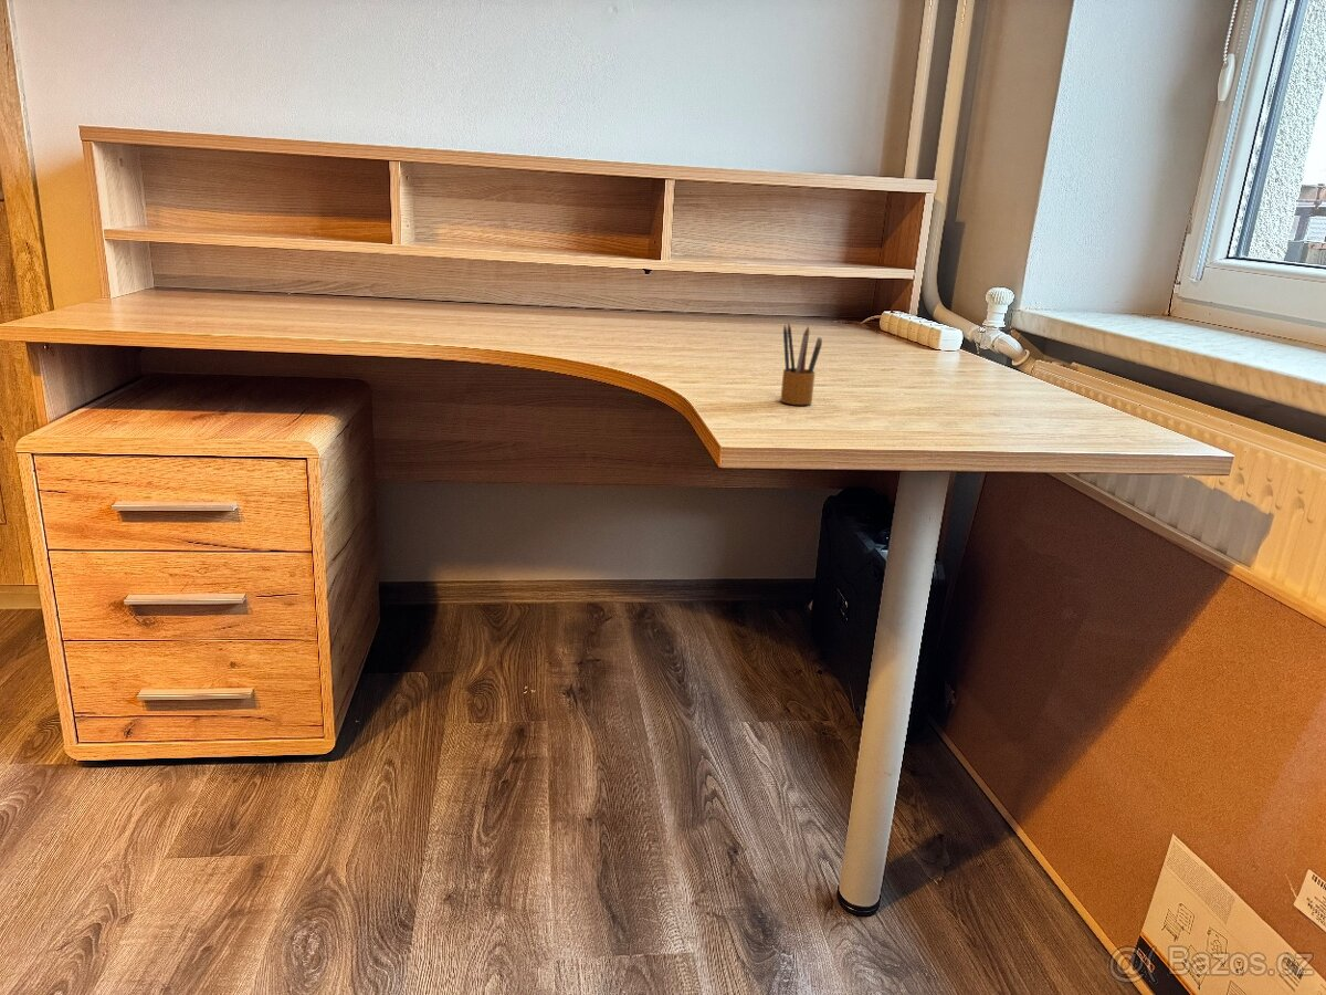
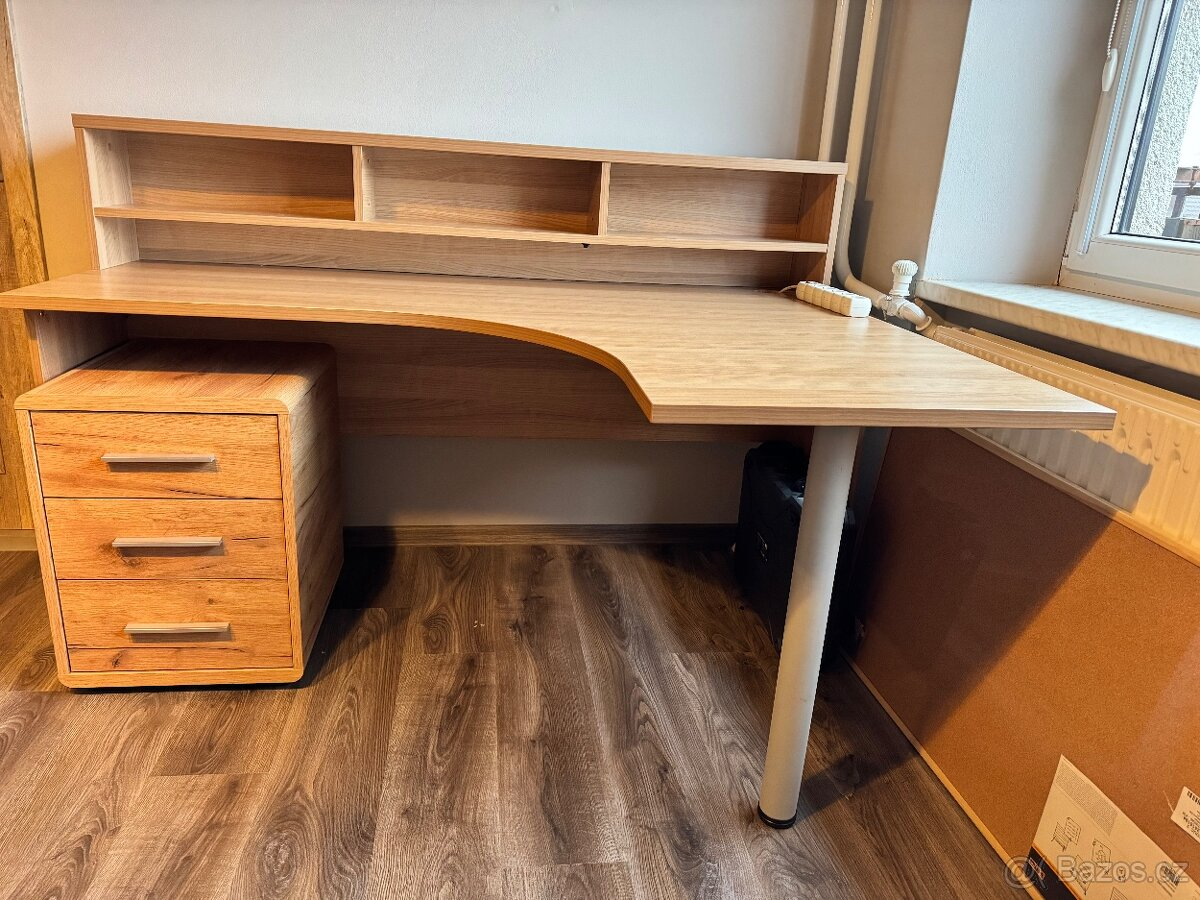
- pencil box [779,322,823,406]
